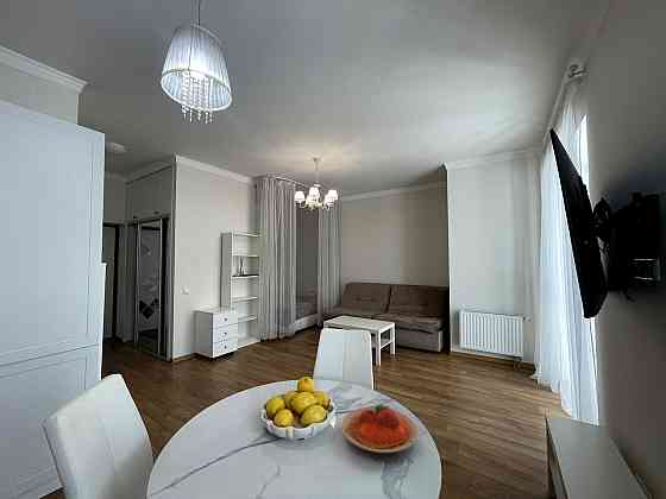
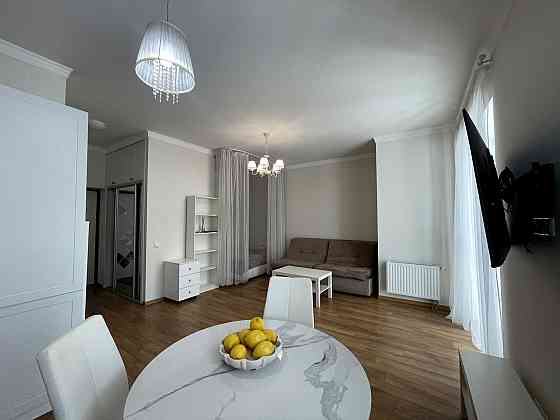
- plate [340,402,419,454]
